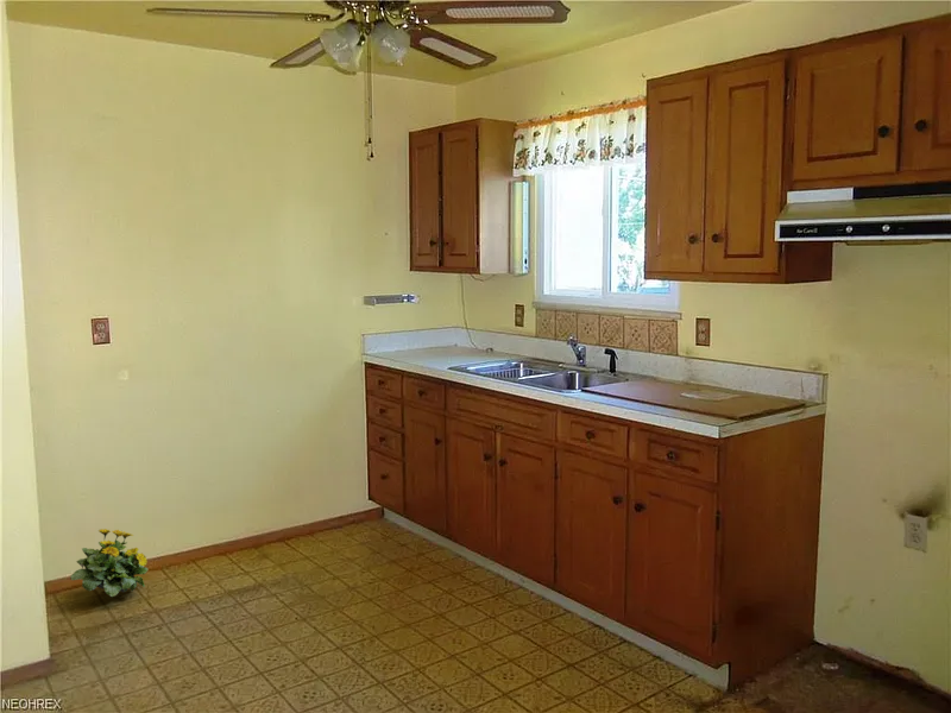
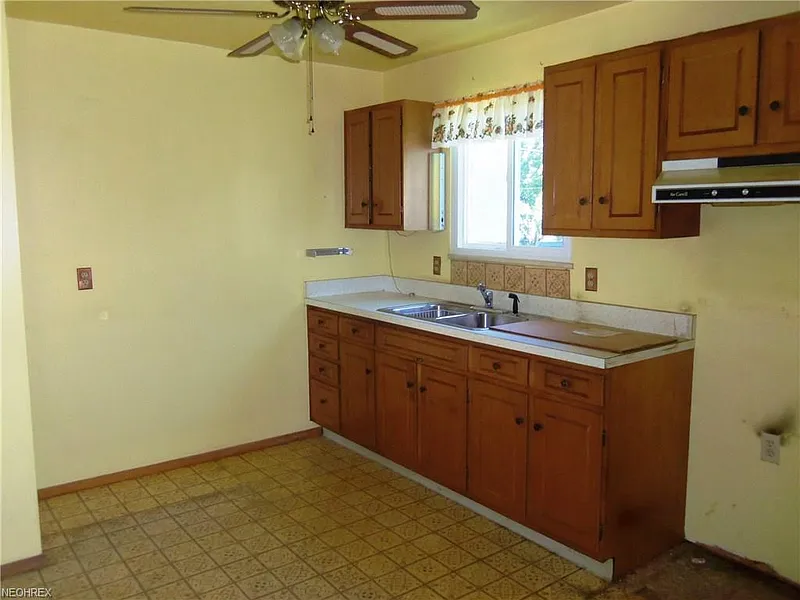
- flowering plant [69,528,149,598]
